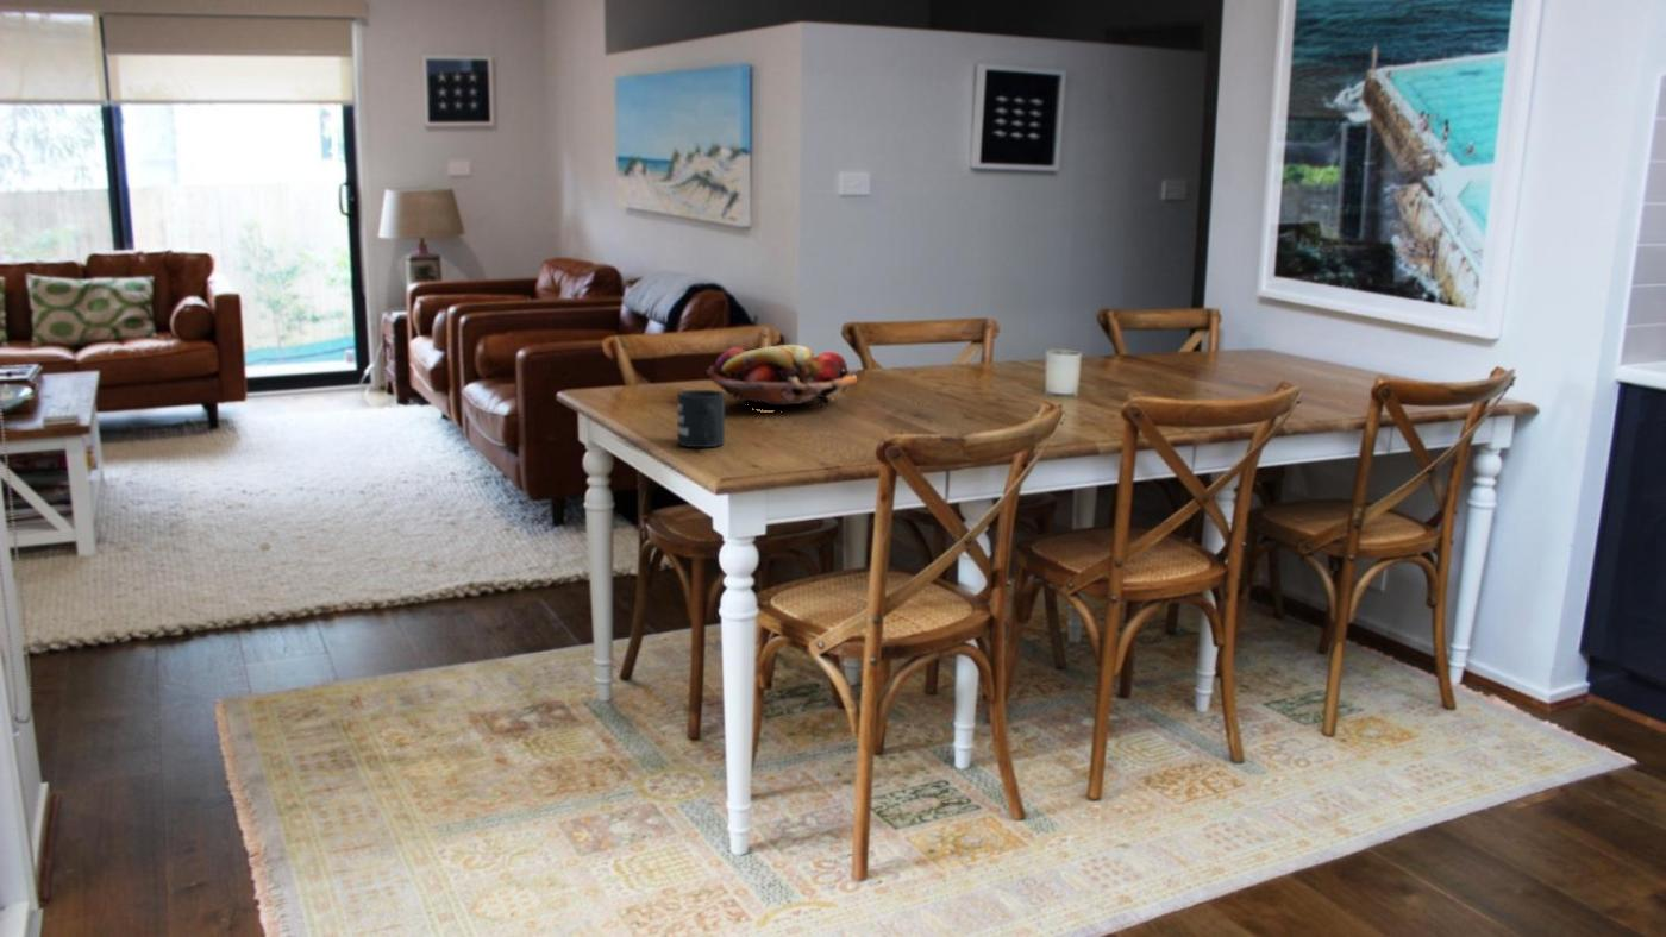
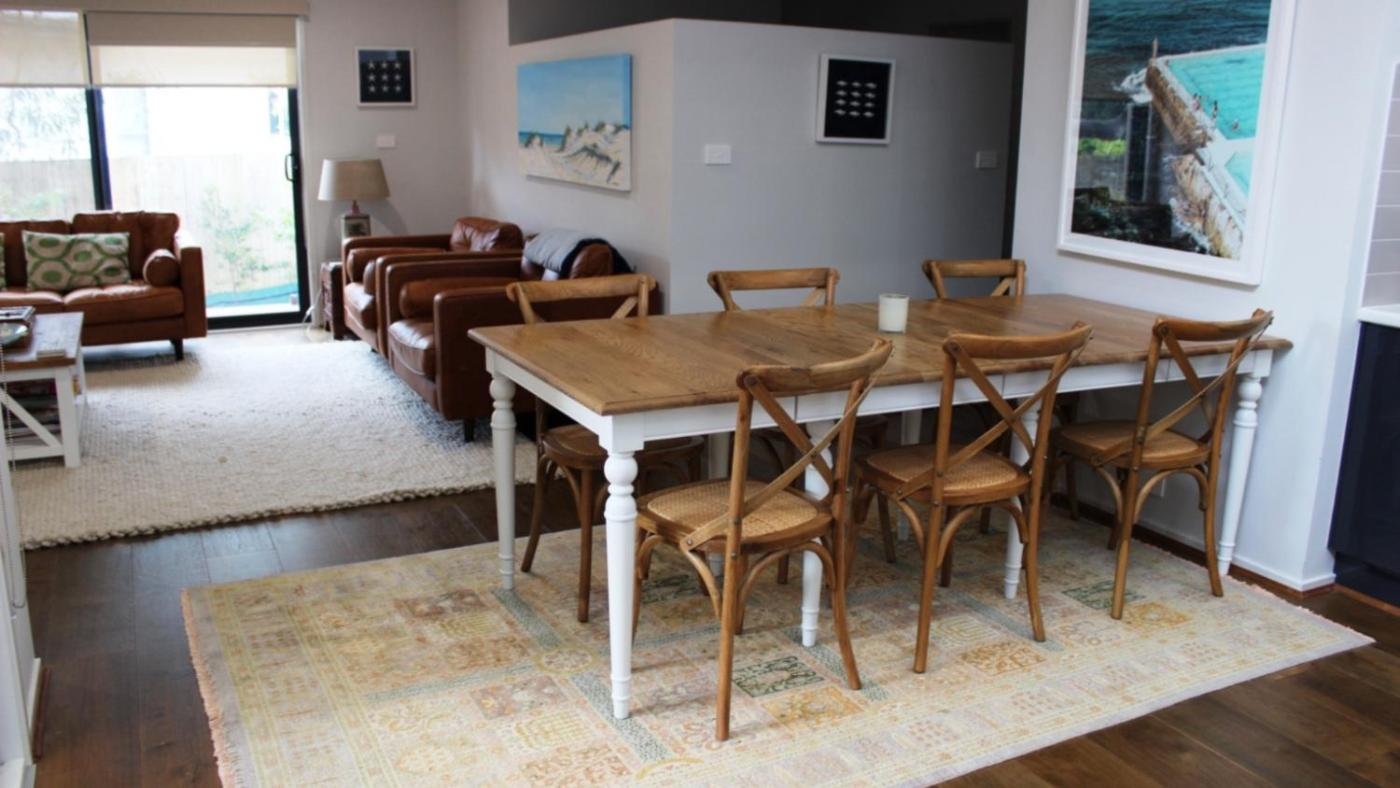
- fruit basket [706,344,858,410]
- mug [676,389,726,448]
